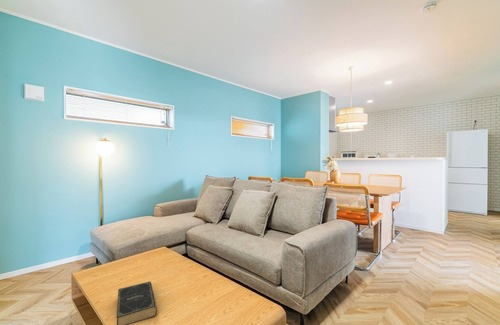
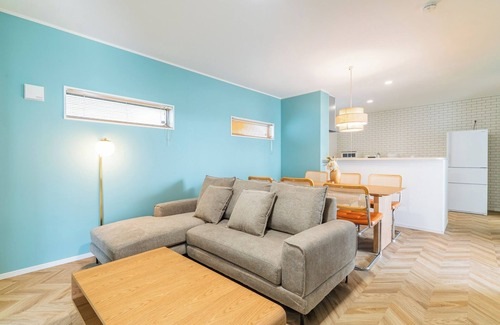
- book [116,281,158,325]
